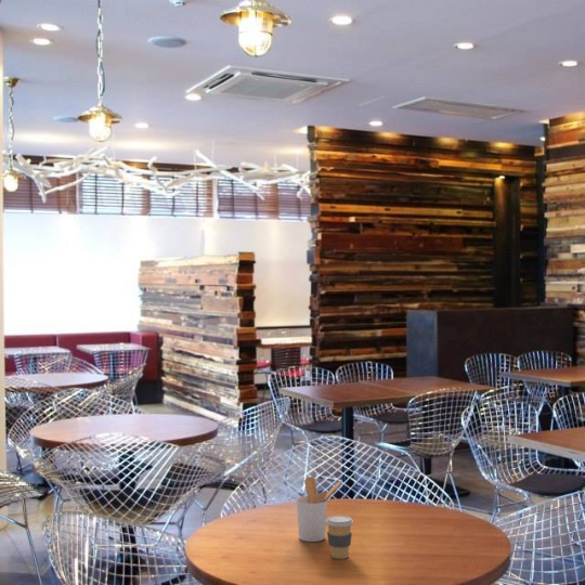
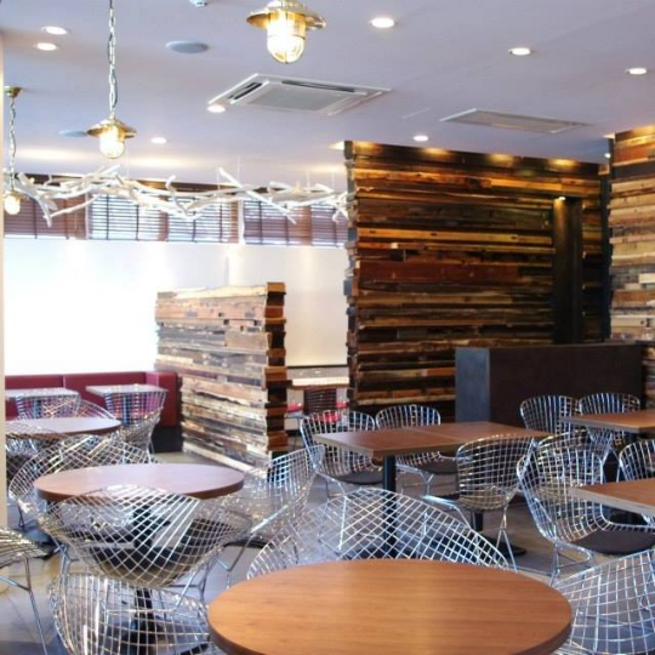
- utensil holder [296,476,342,543]
- coffee cup [325,515,354,560]
